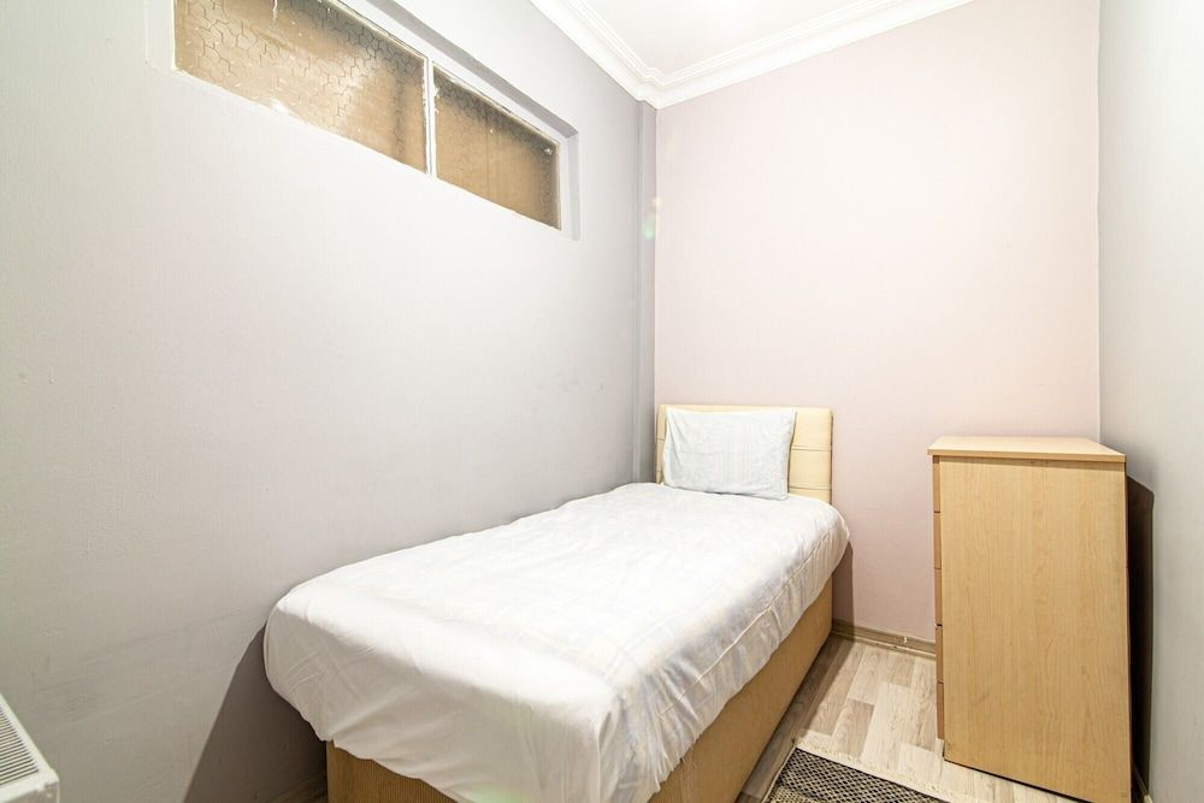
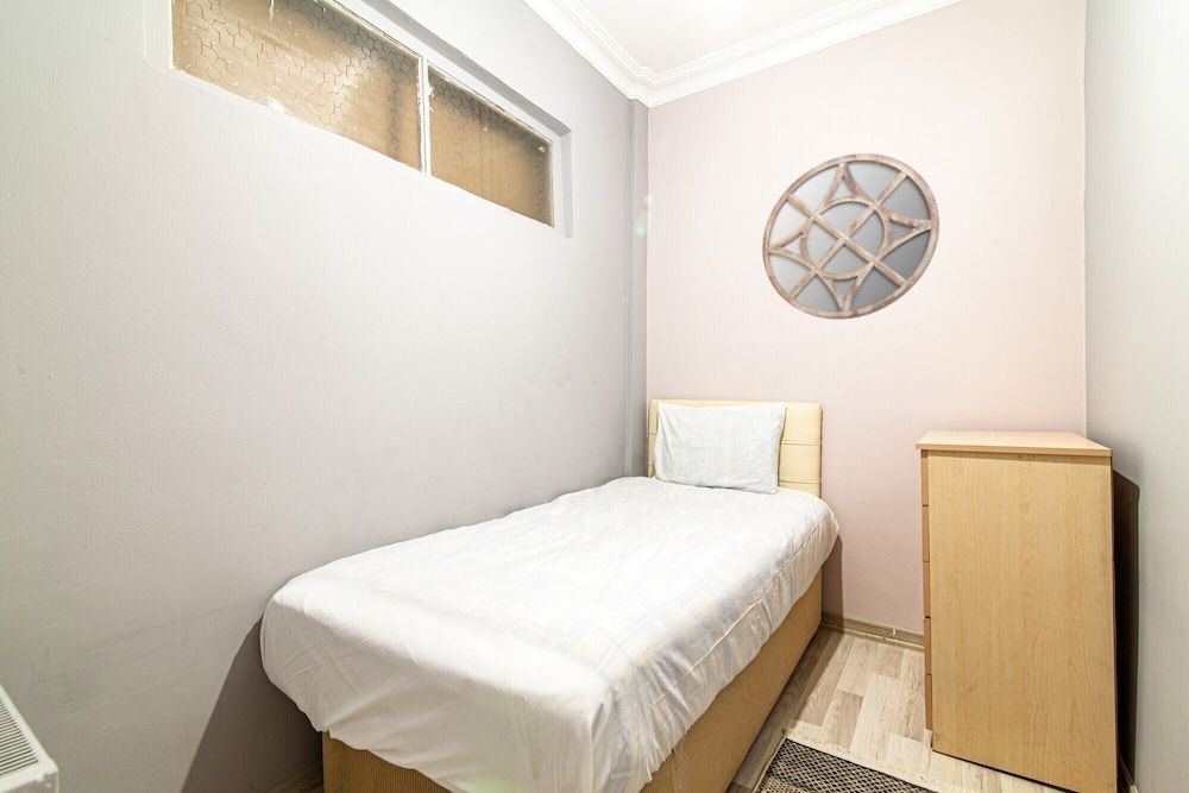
+ mirror [761,152,940,321]
